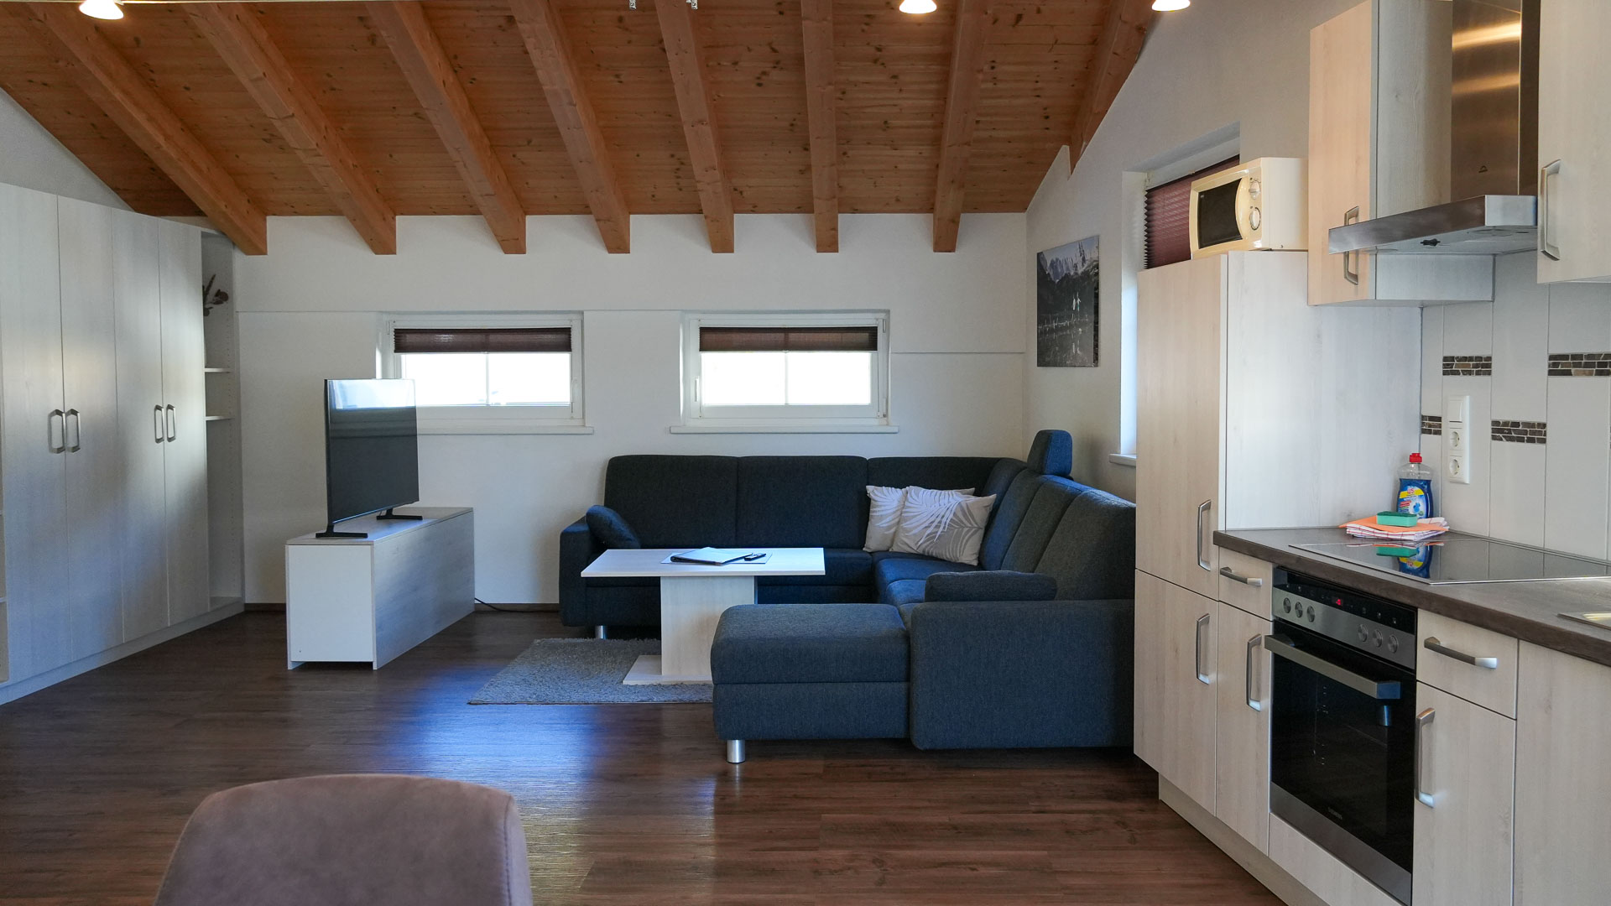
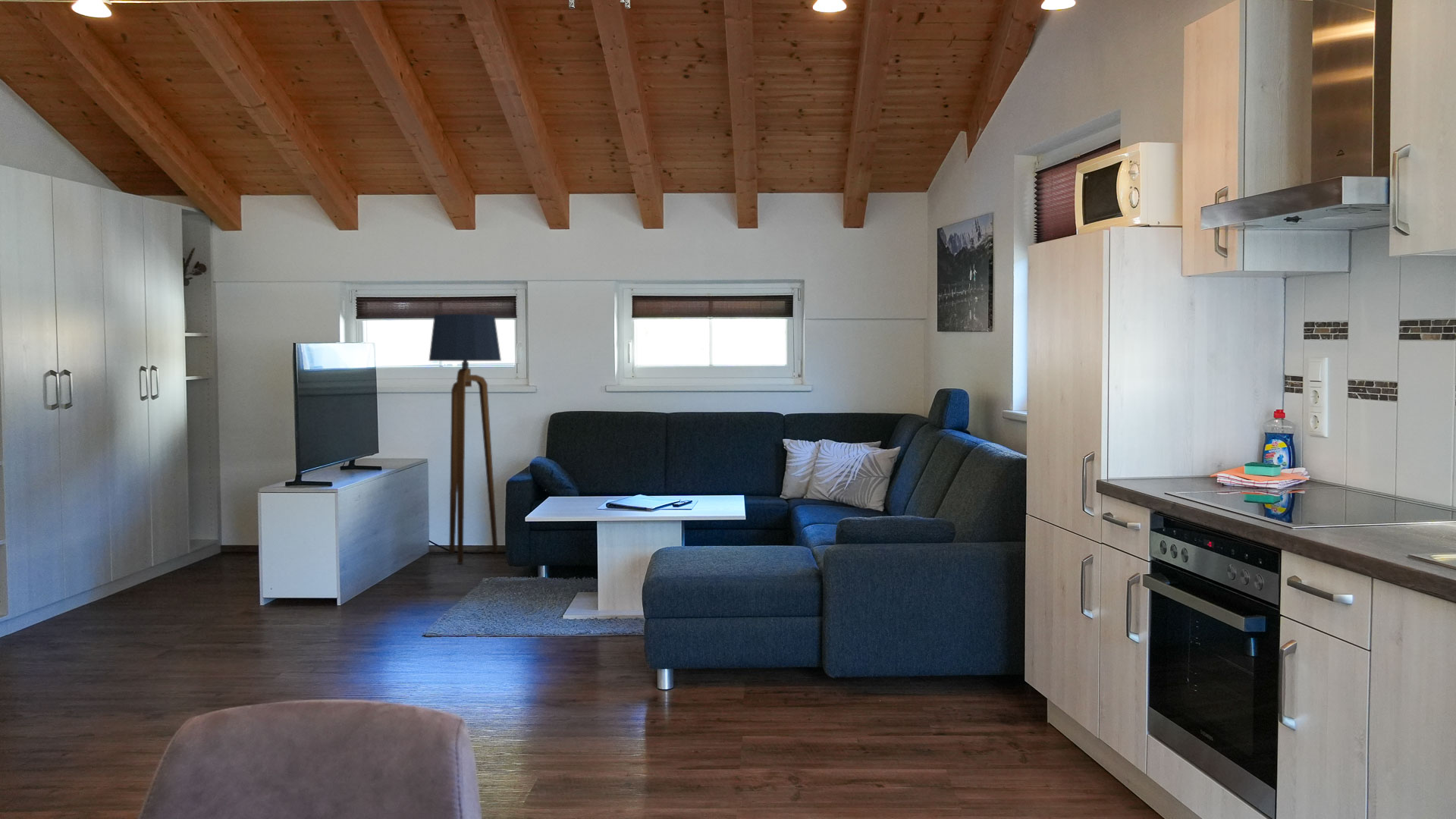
+ floor lamp [428,313,502,564]
